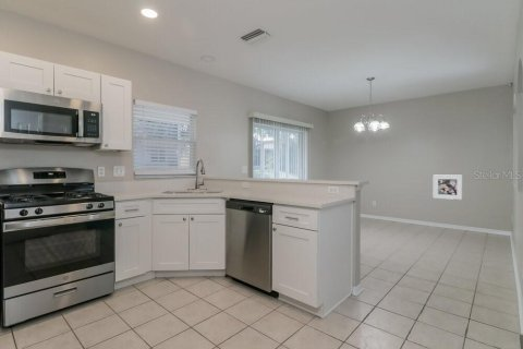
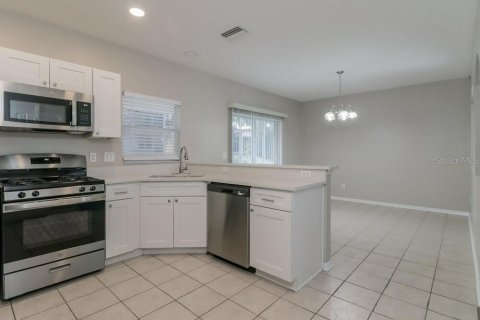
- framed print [433,174,463,201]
